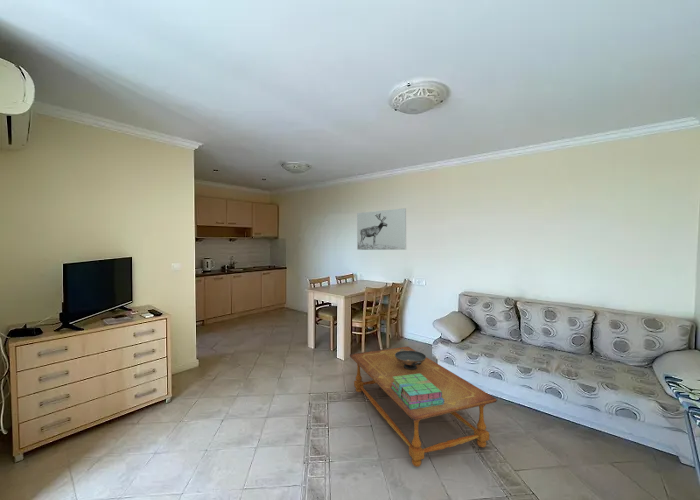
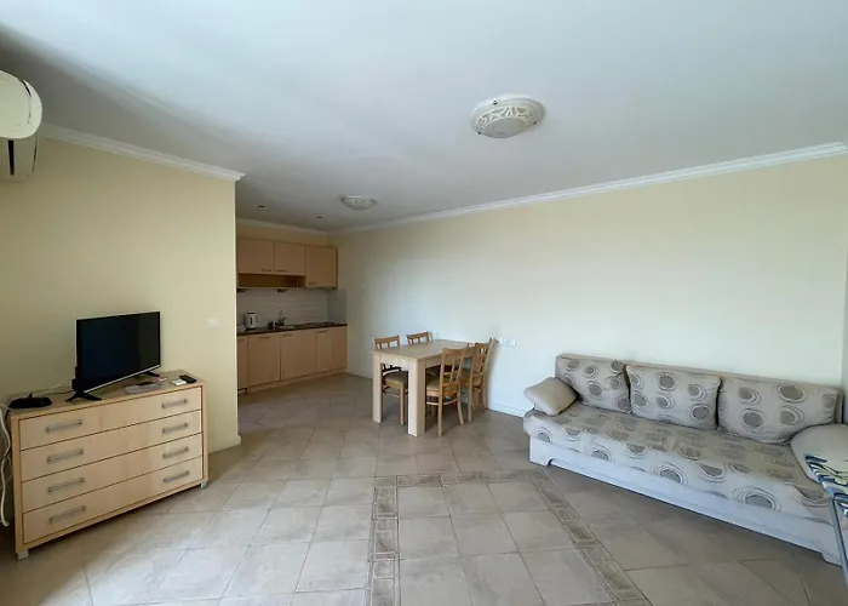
- wall art [356,207,407,251]
- coffee table [349,345,498,468]
- stack of books [391,373,444,410]
- decorative bowl [395,349,427,370]
